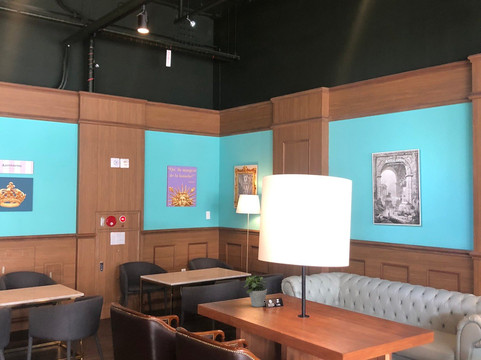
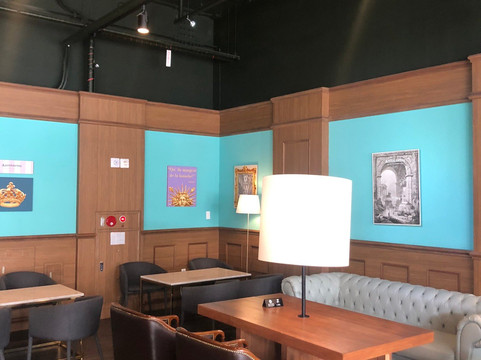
- potted plant [243,274,269,308]
